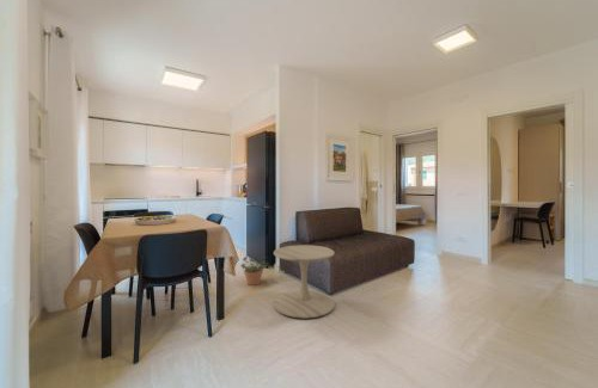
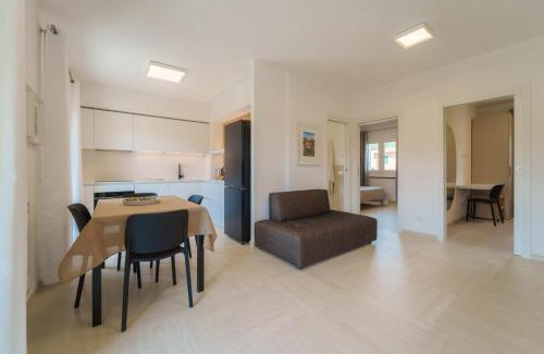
- side table [273,244,336,320]
- potted plant [239,255,270,287]
